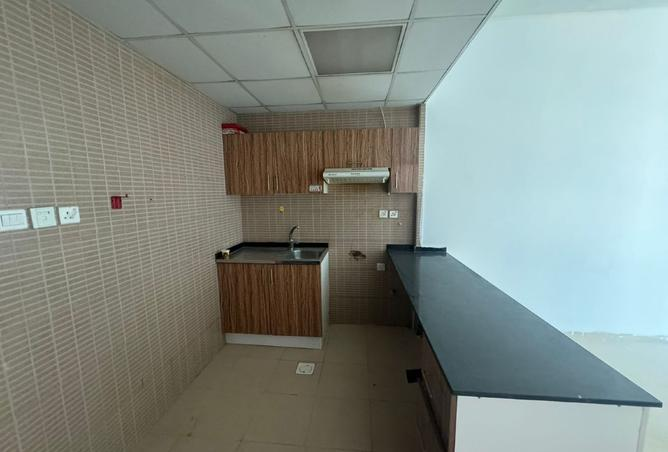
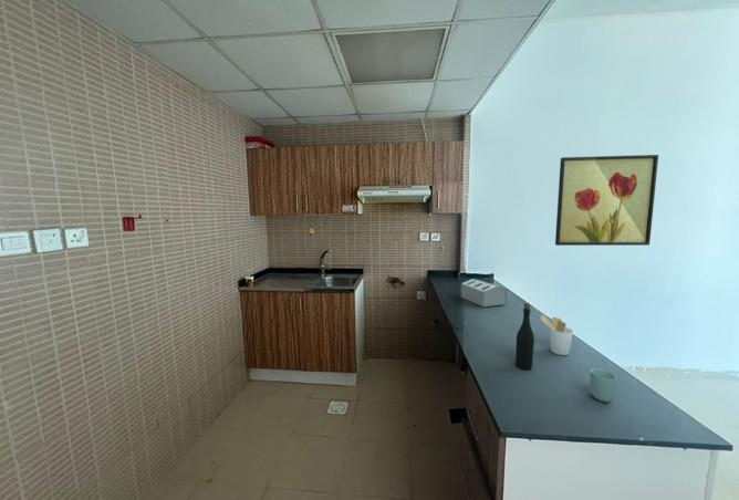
+ wall art [554,154,659,247]
+ utensil holder [539,314,574,356]
+ cup [589,367,618,403]
+ toaster [460,278,508,308]
+ bottle [514,302,535,371]
